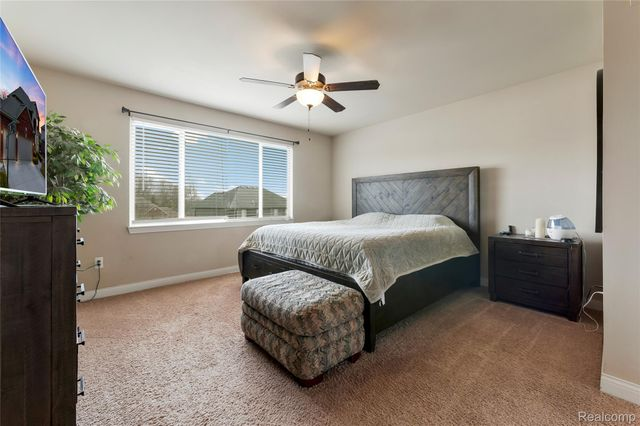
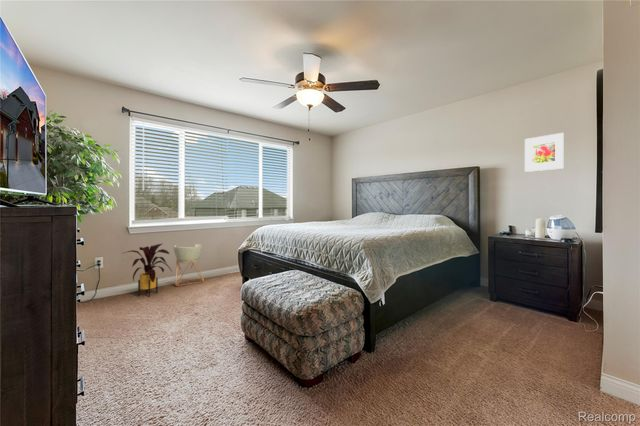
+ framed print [524,132,564,173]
+ planter [173,243,205,287]
+ house plant [121,243,174,297]
